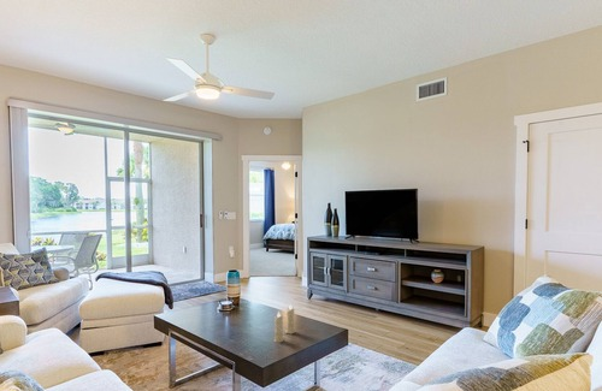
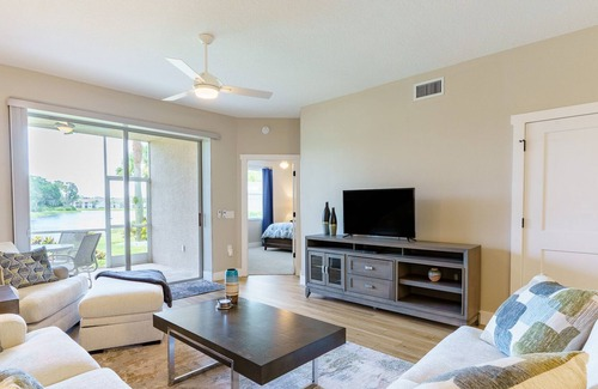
- candle [272,303,296,344]
